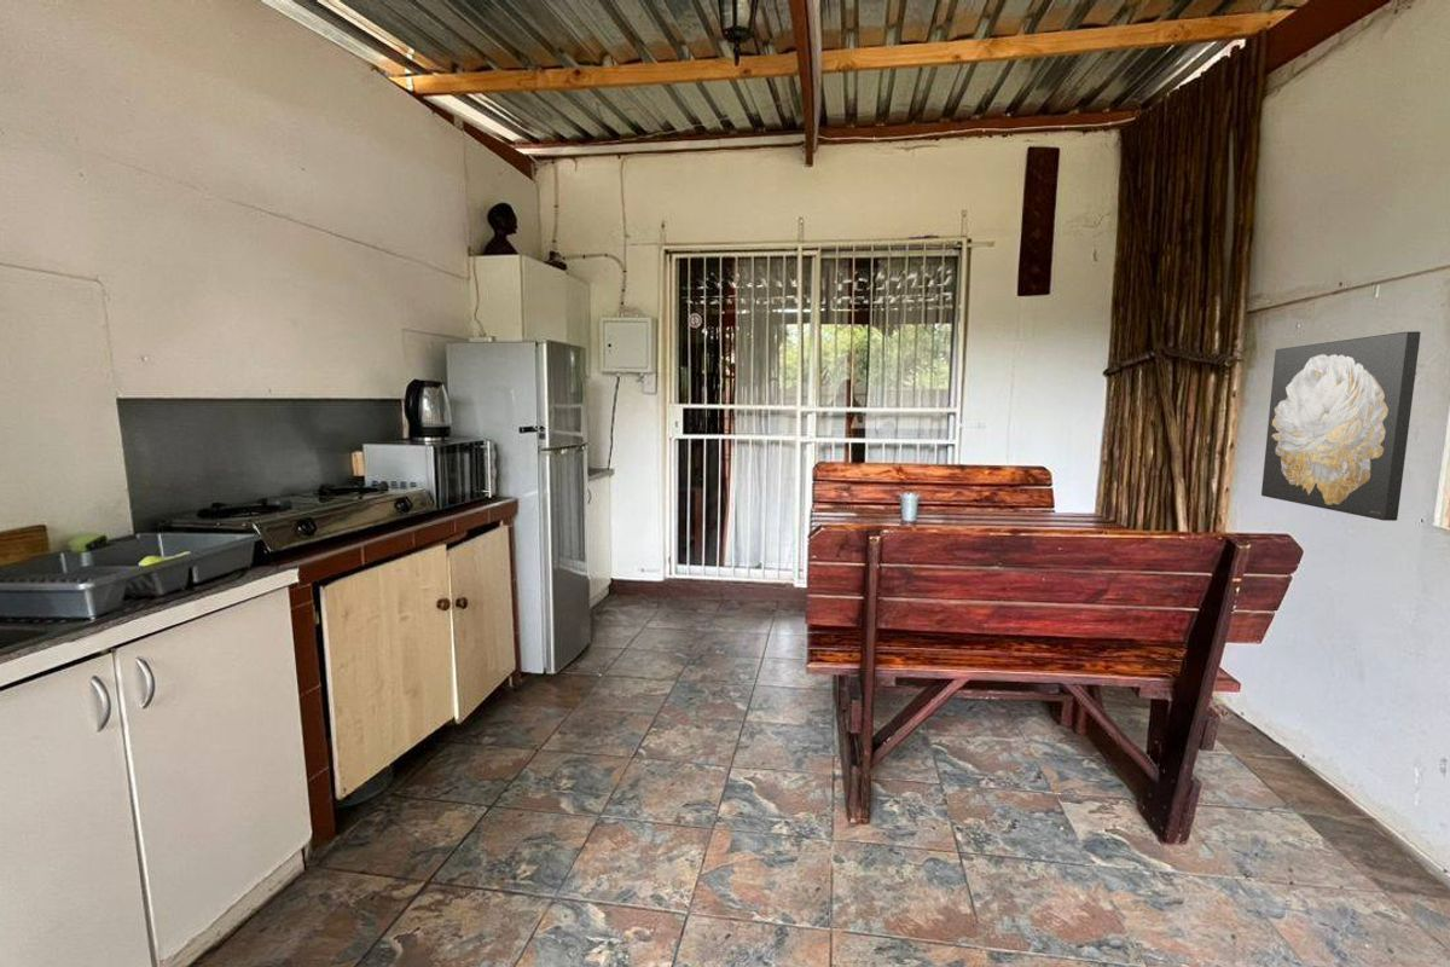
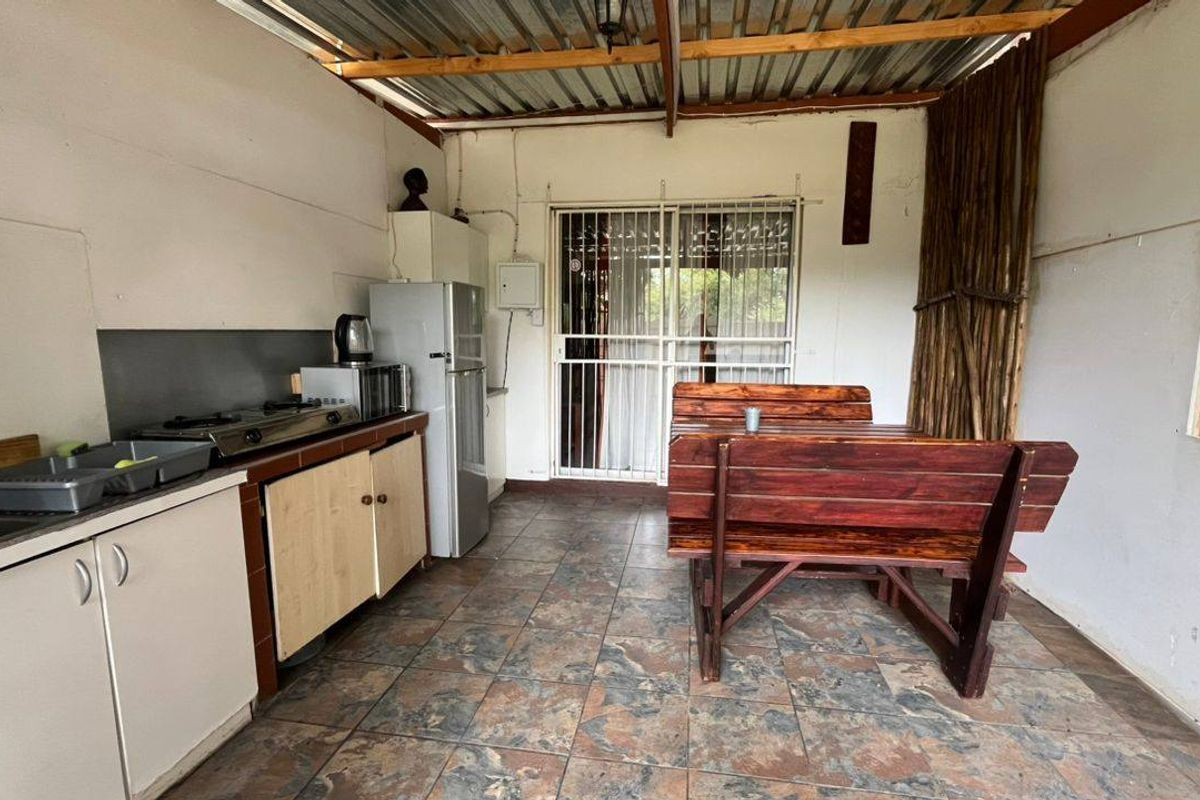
- wall art [1260,330,1422,522]
